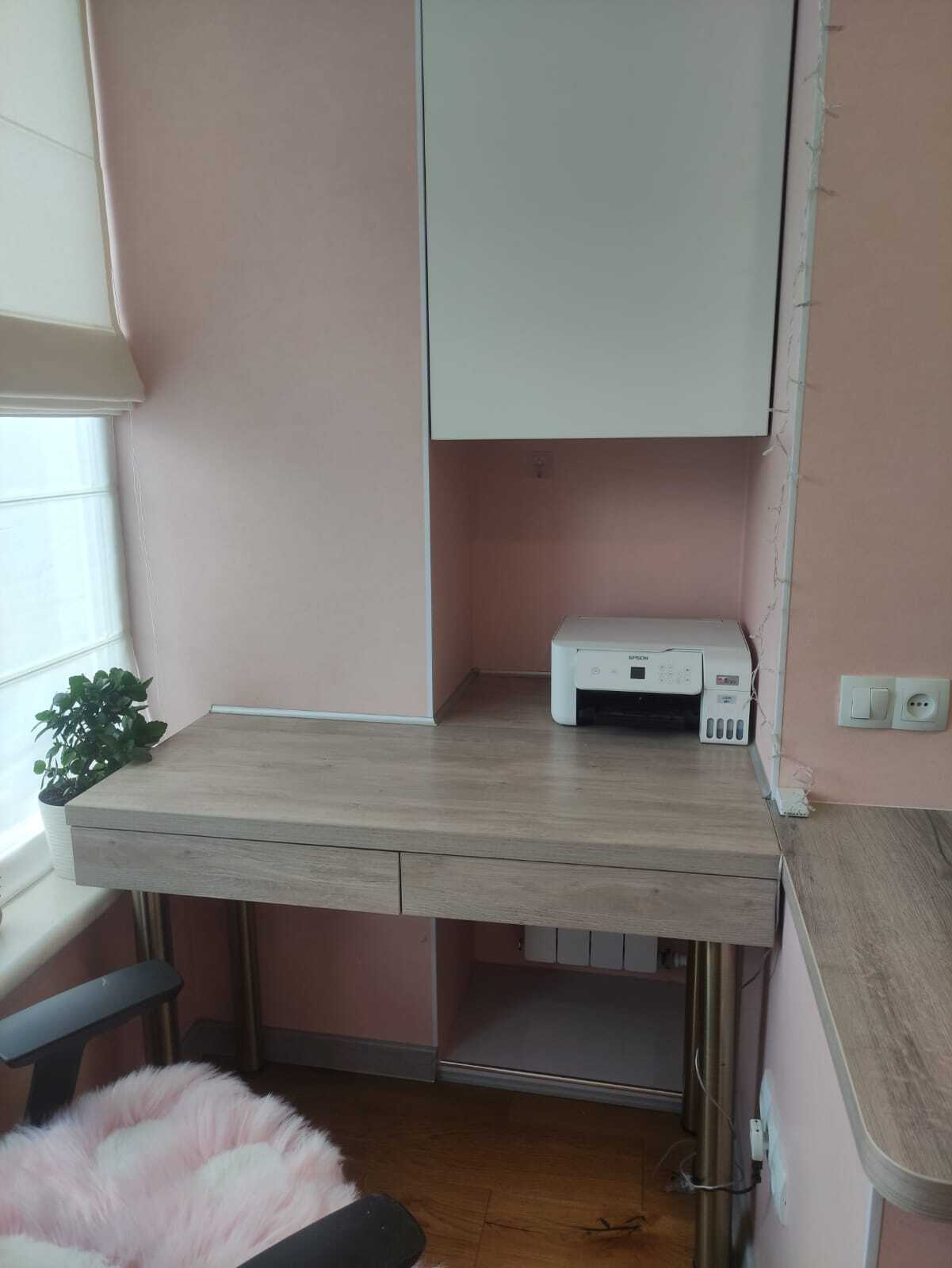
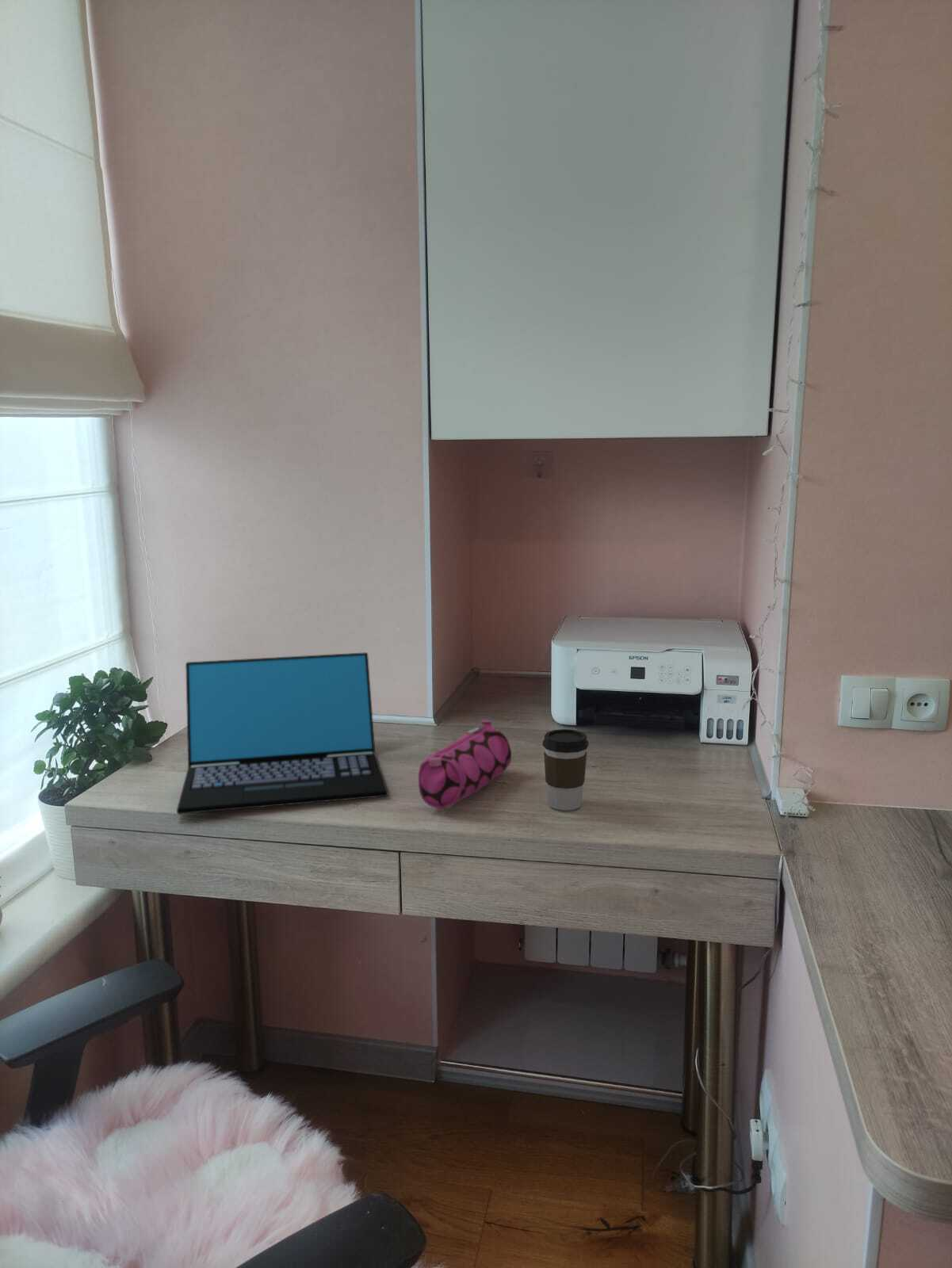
+ coffee cup [541,728,589,812]
+ laptop [176,651,389,815]
+ pencil case [418,720,512,810]
